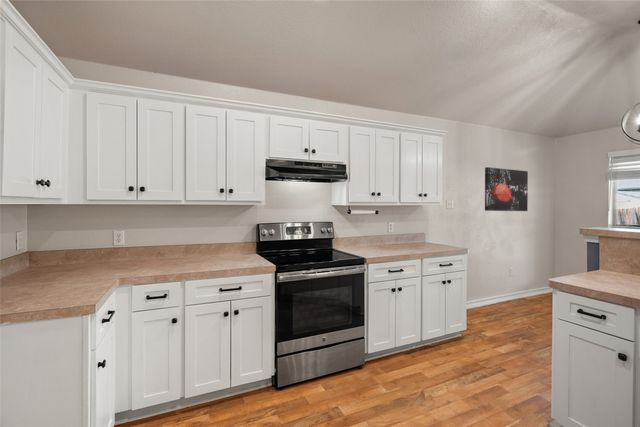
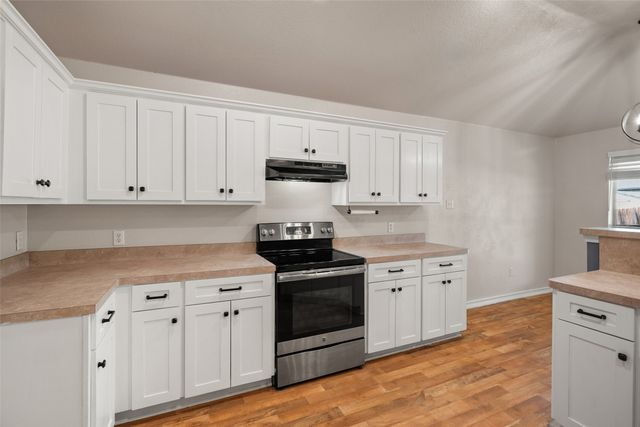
- wall art [484,166,529,212]
